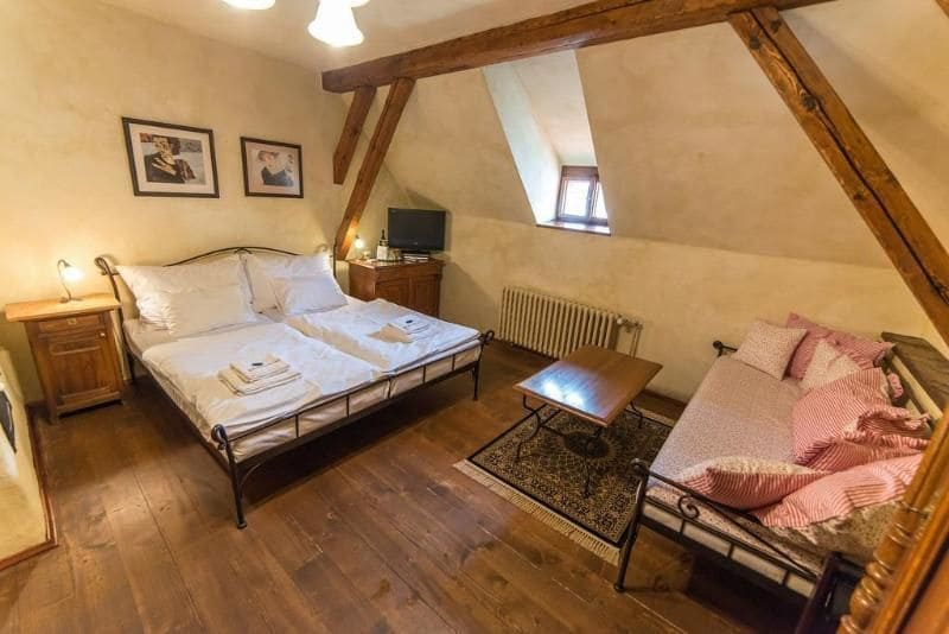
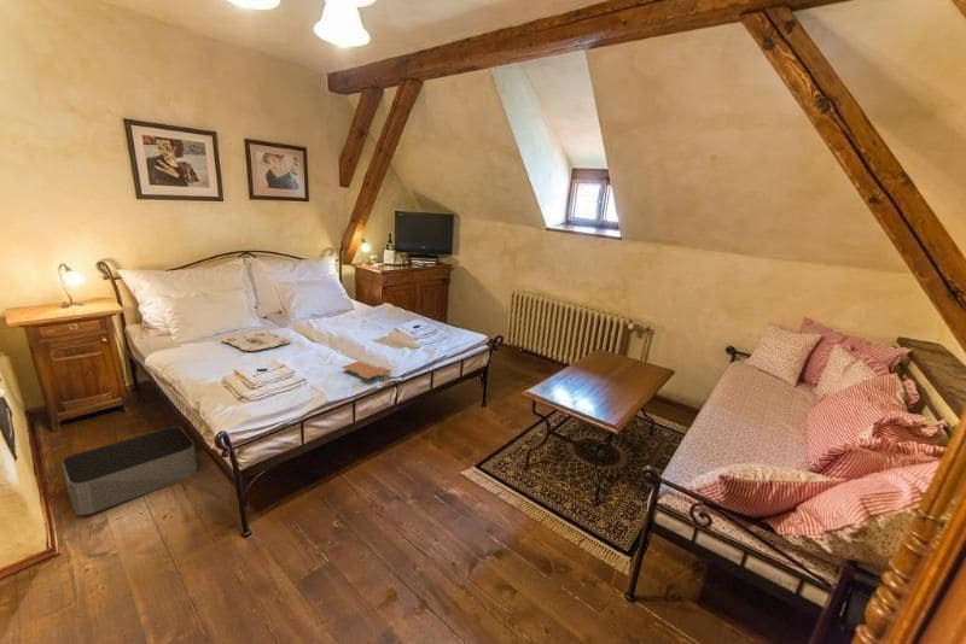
+ serving tray [221,329,291,352]
+ storage bin [60,426,198,516]
+ architectural model [339,359,394,384]
